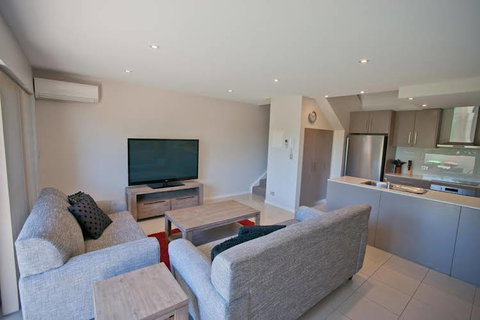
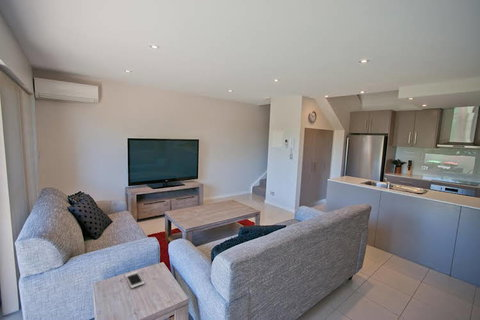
+ cell phone [124,271,145,289]
